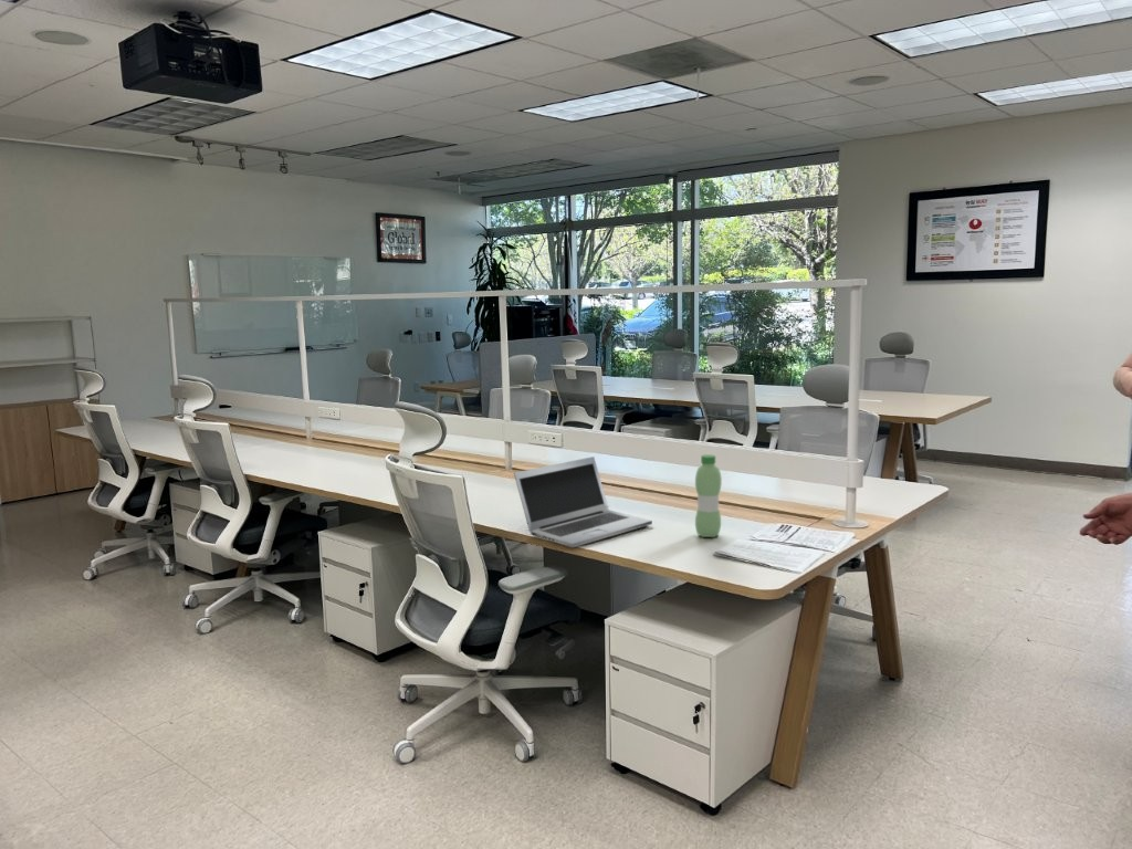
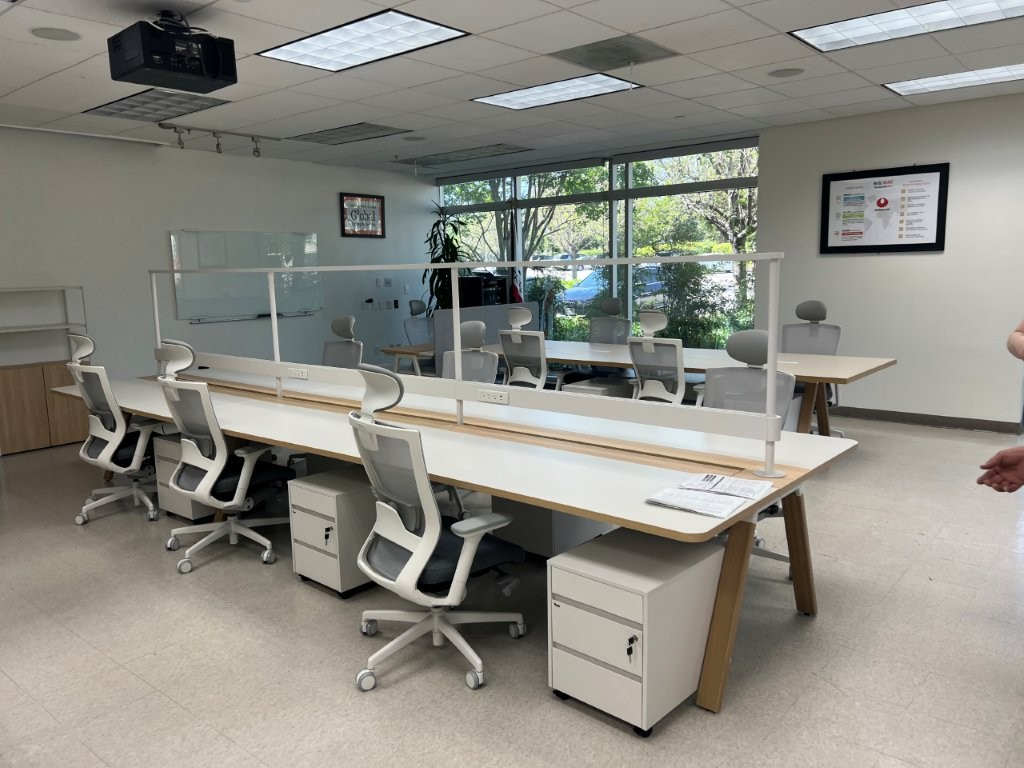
- water bottle [694,453,723,538]
- laptop [513,455,653,548]
